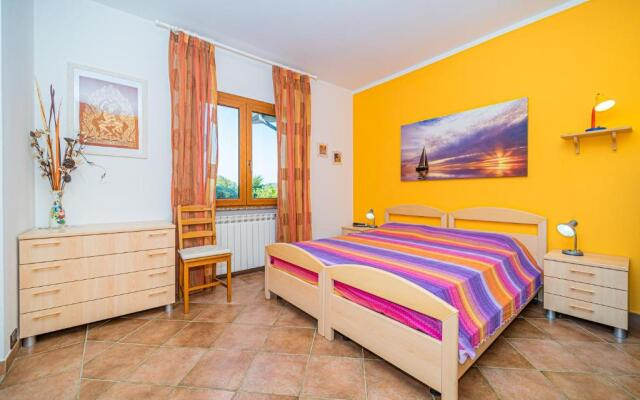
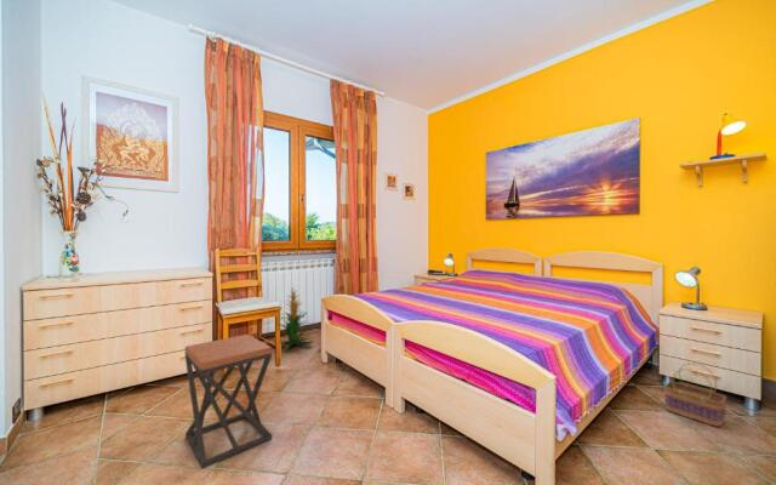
+ basket [663,363,728,428]
+ indoor plant [279,286,315,350]
+ stool [184,333,273,470]
